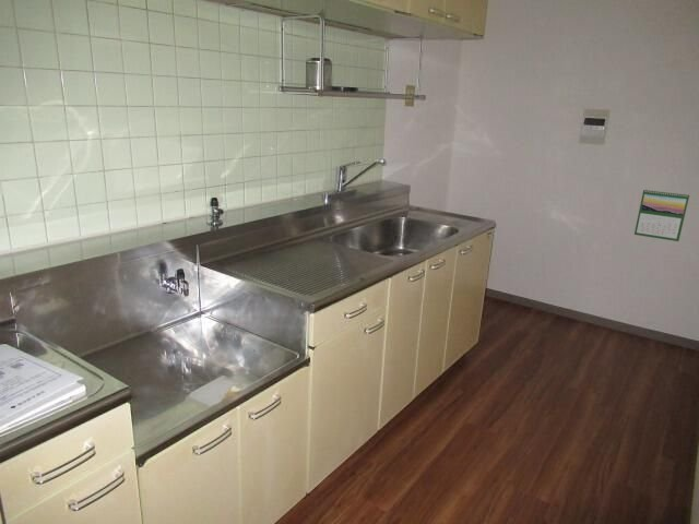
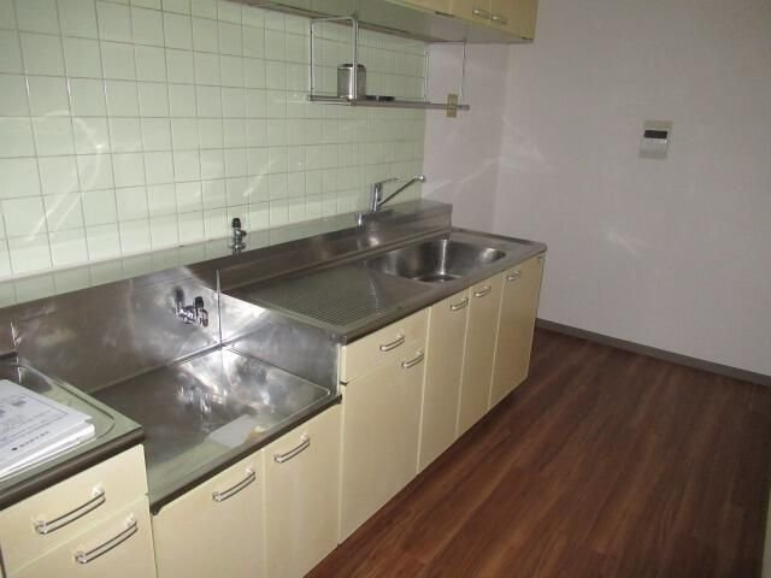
- calendar [633,188,690,242]
